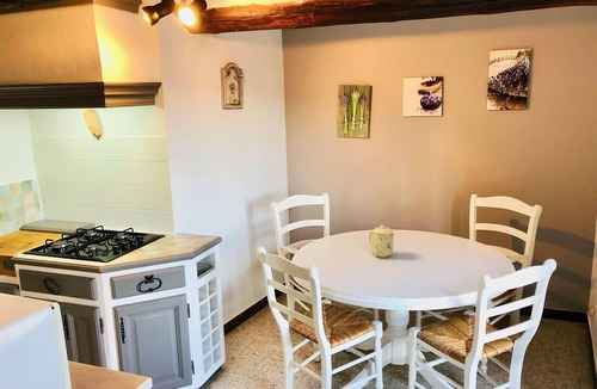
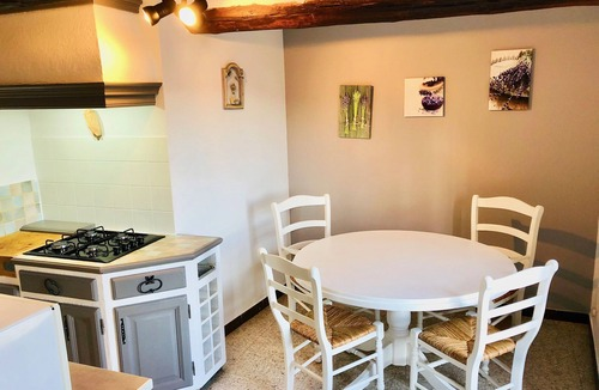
- mug [368,224,395,259]
